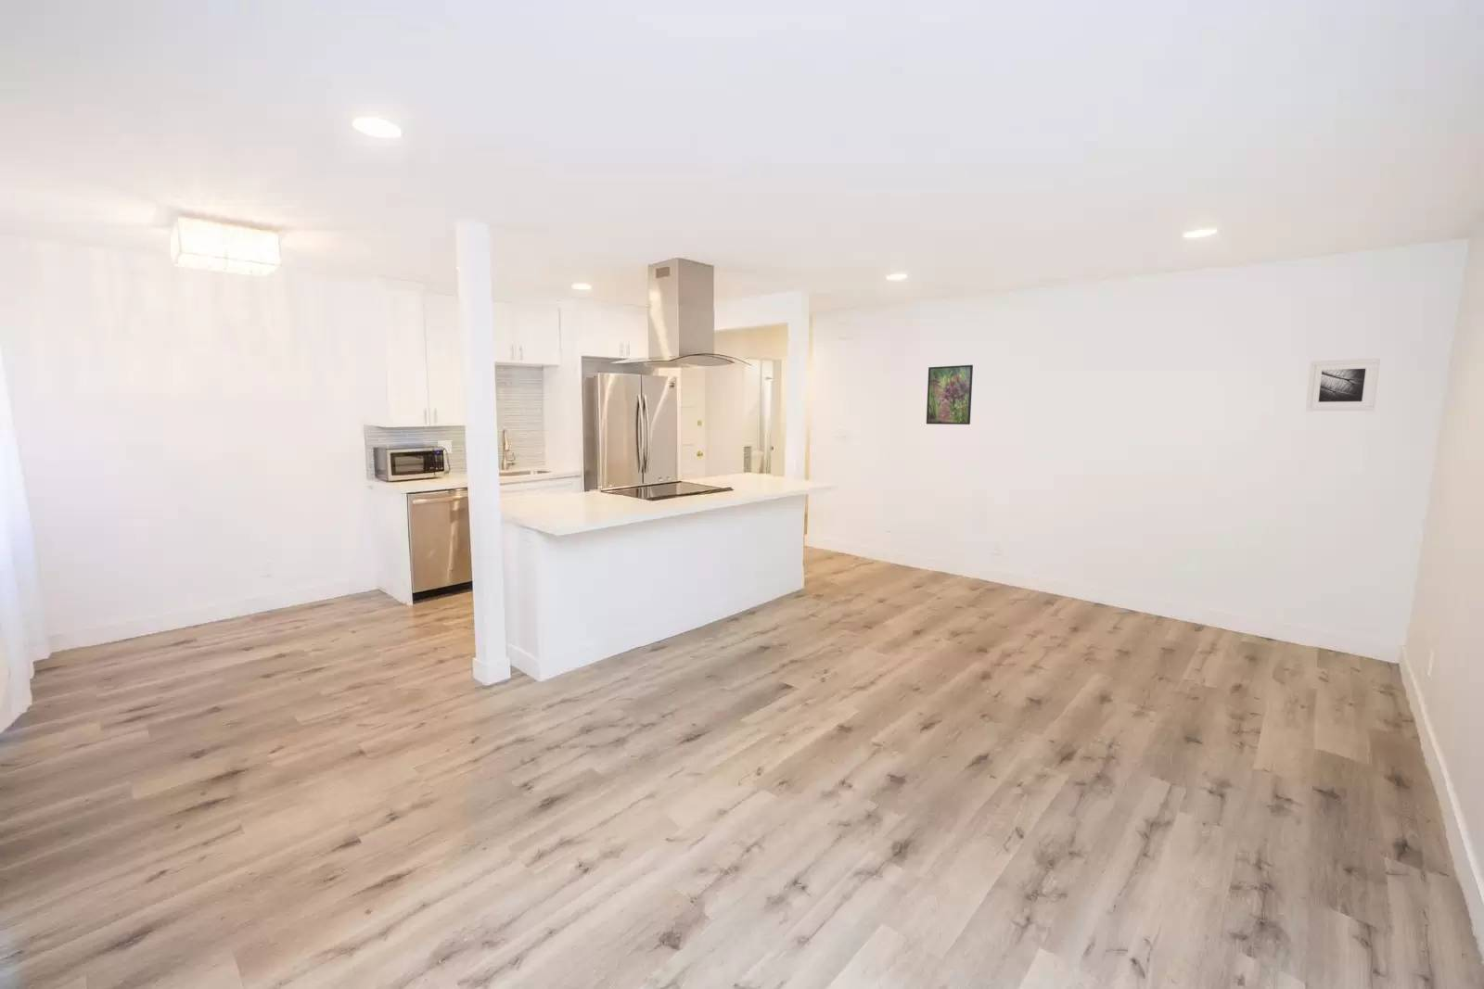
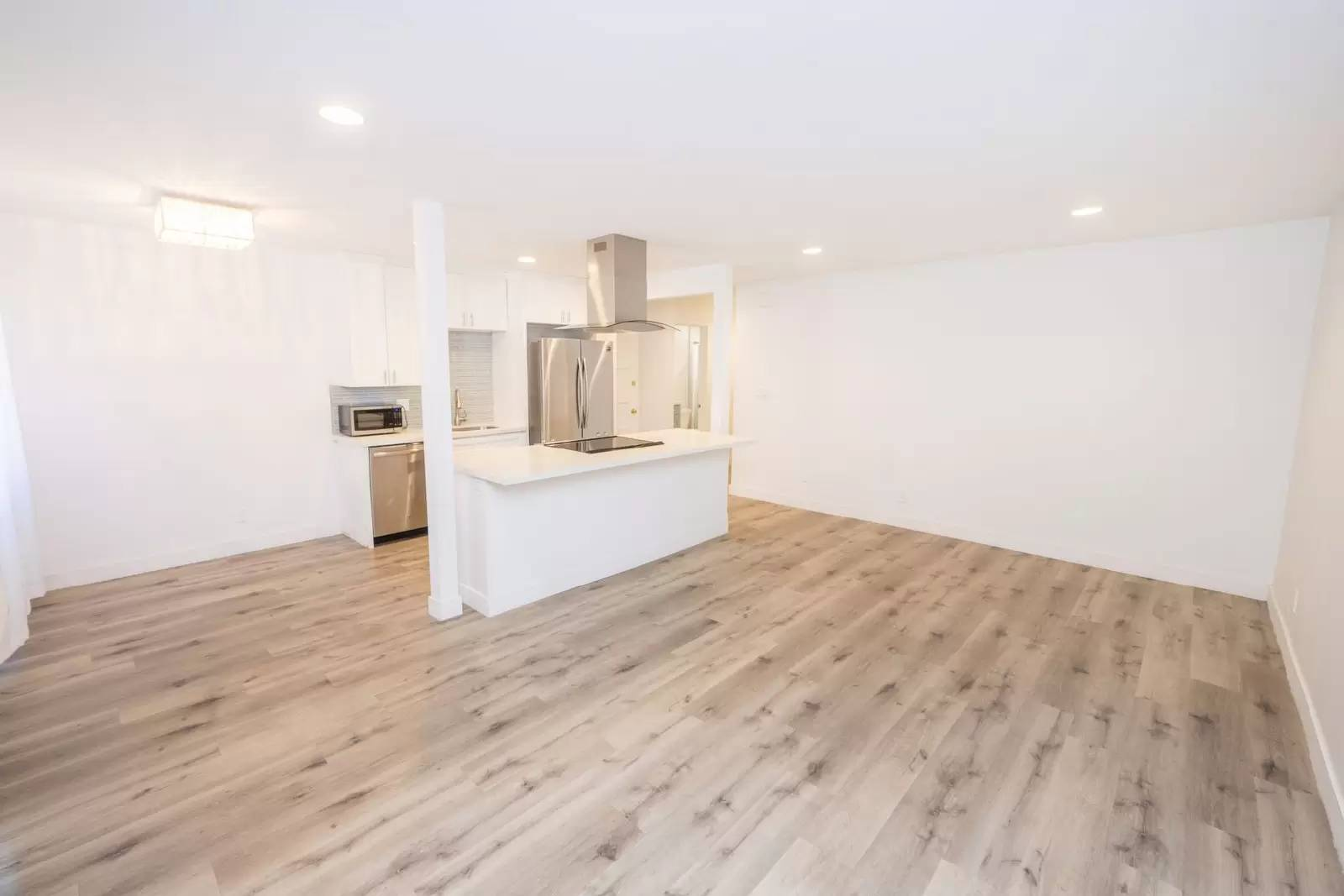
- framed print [1305,358,1381,412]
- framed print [925,364,974,425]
